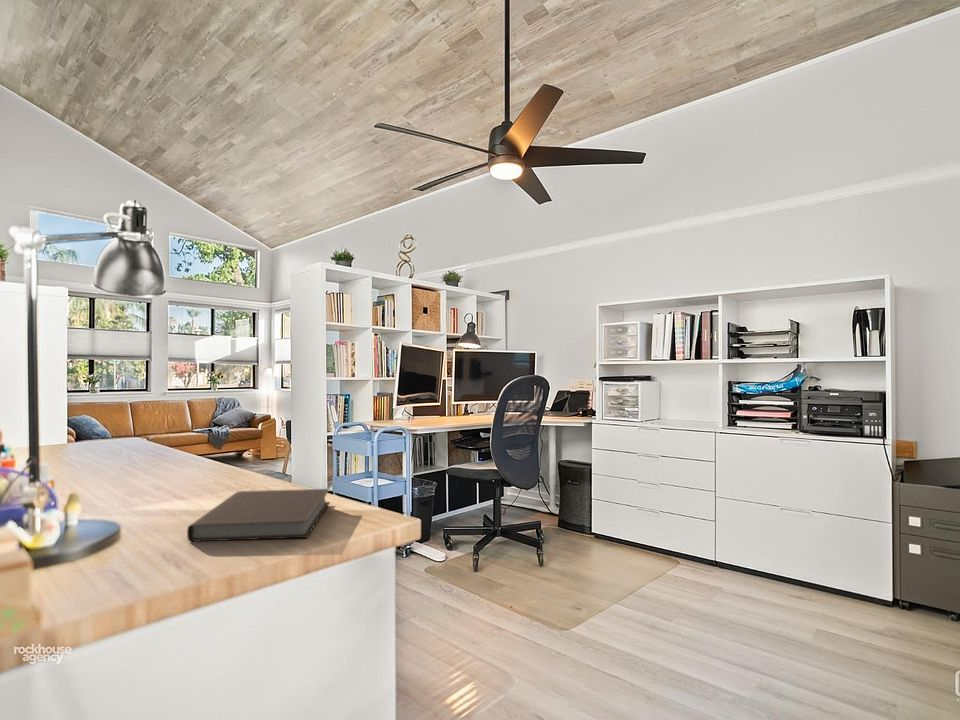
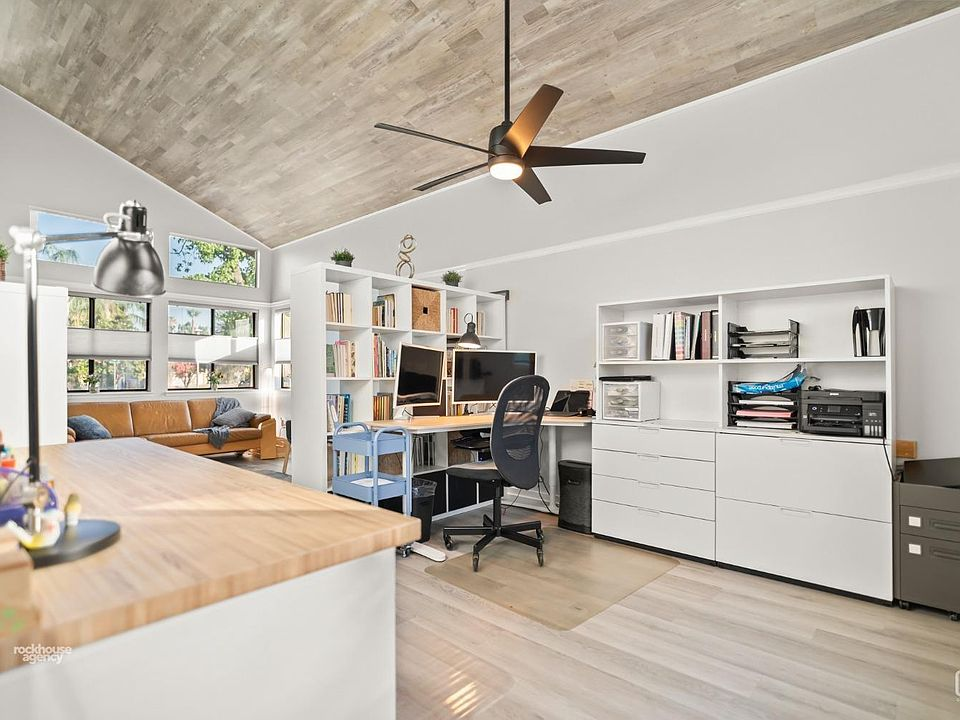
- notebook [186,488,331,543]
